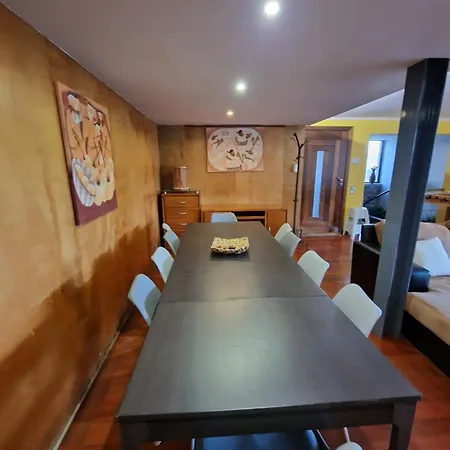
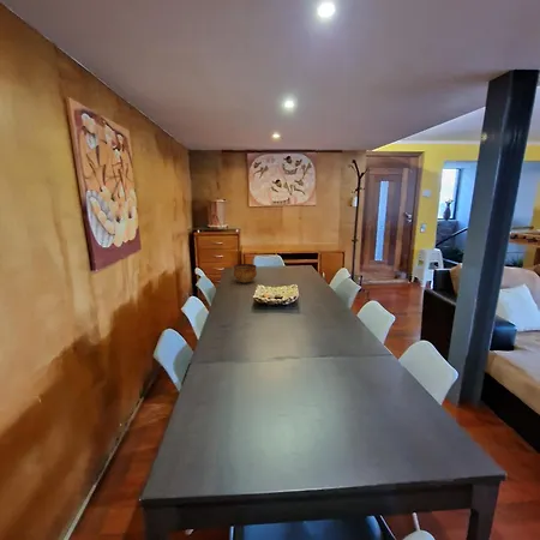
+ bowl [233,263,258,284]
